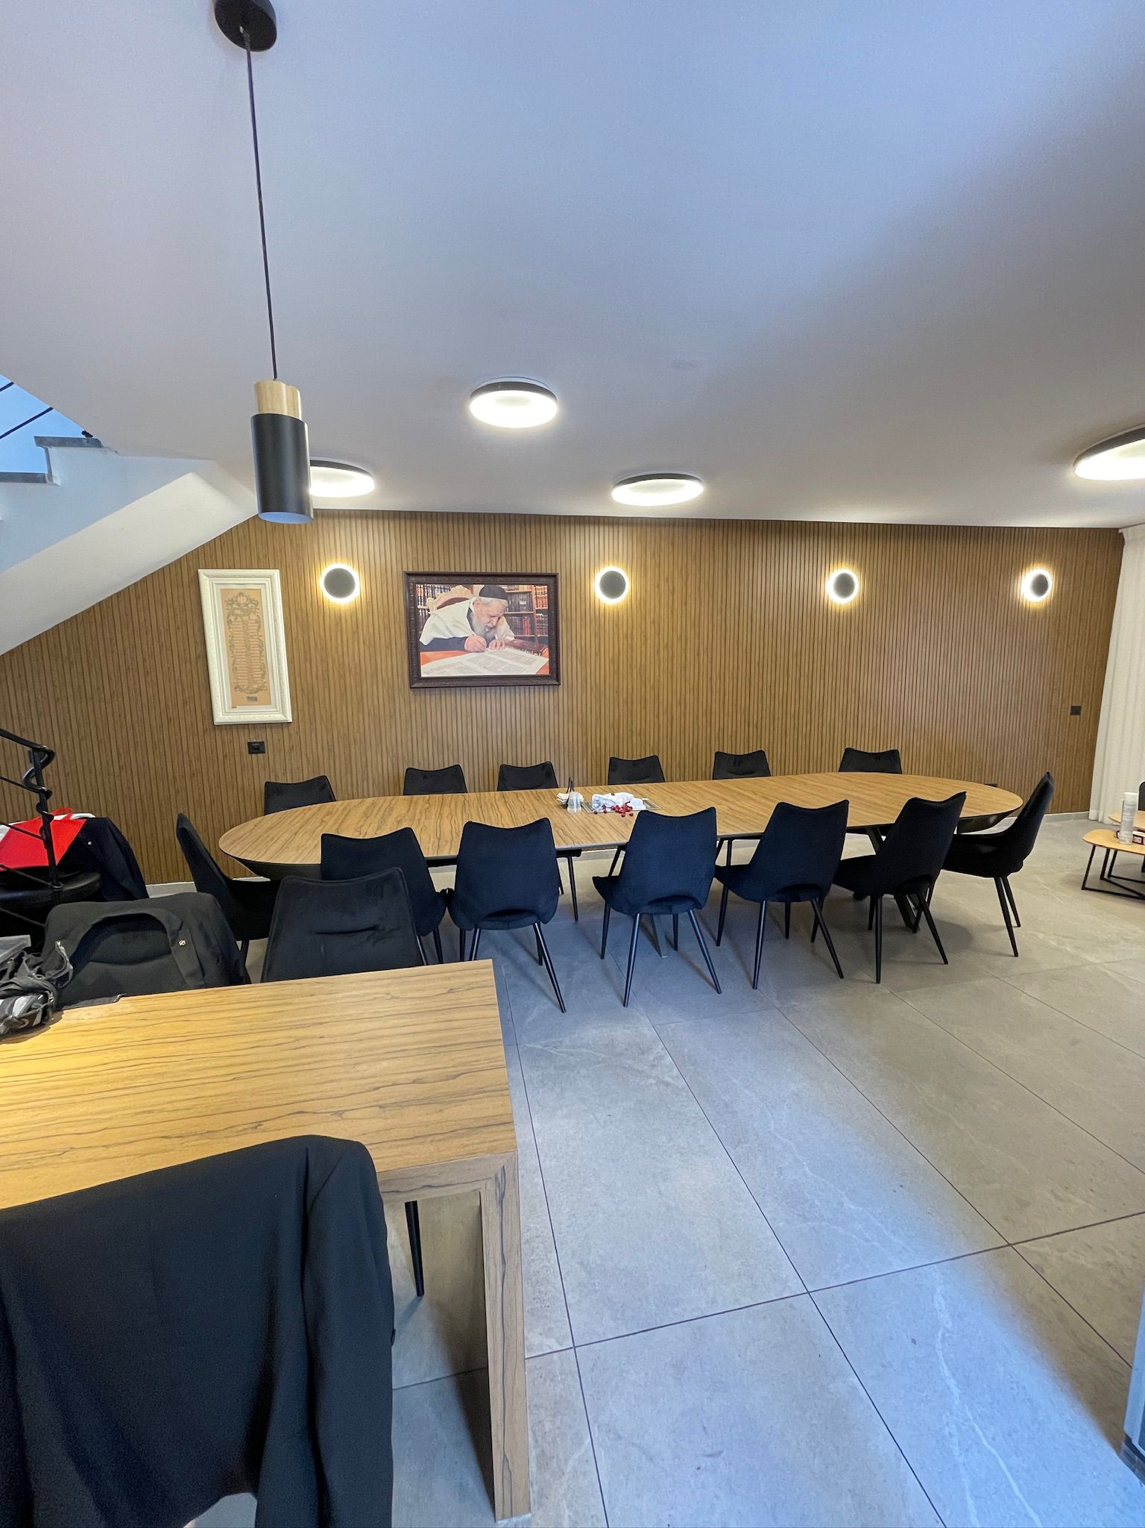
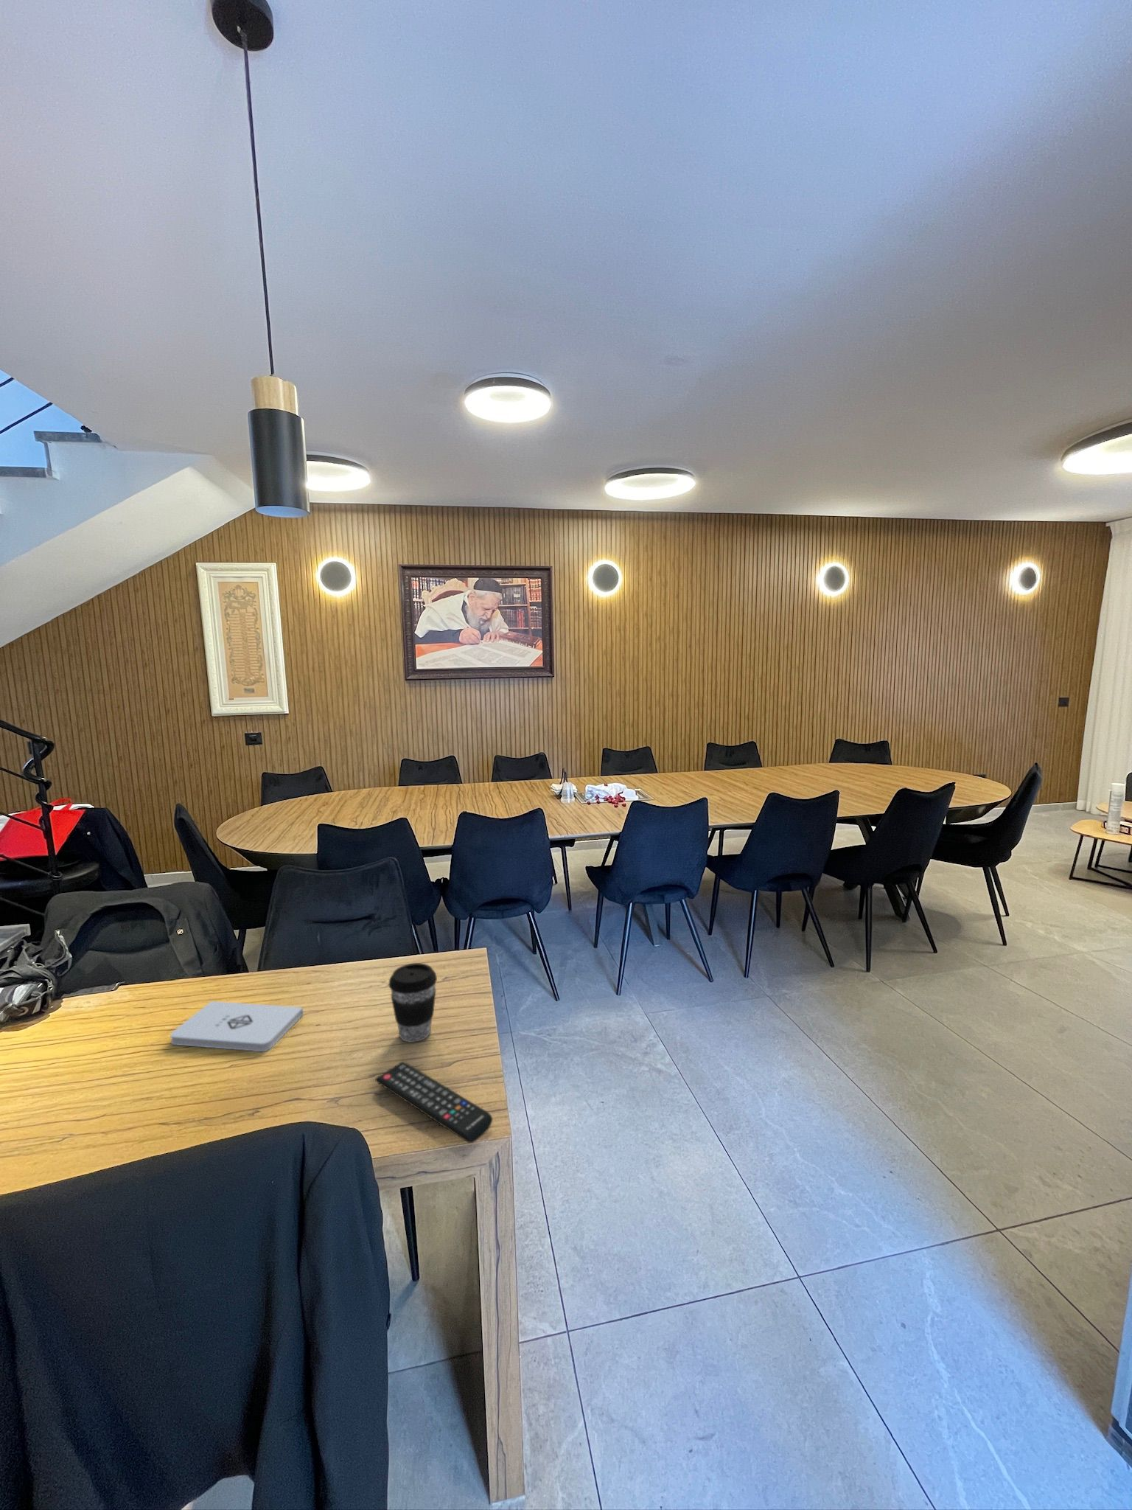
+ remote control [375,1061,493,1144]
+ notepad [170,1000,304,1052]
+ coffee cup [388,962,438,1043]
